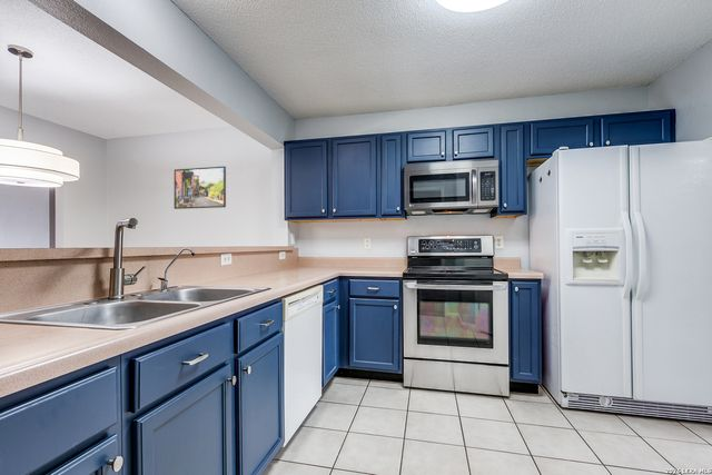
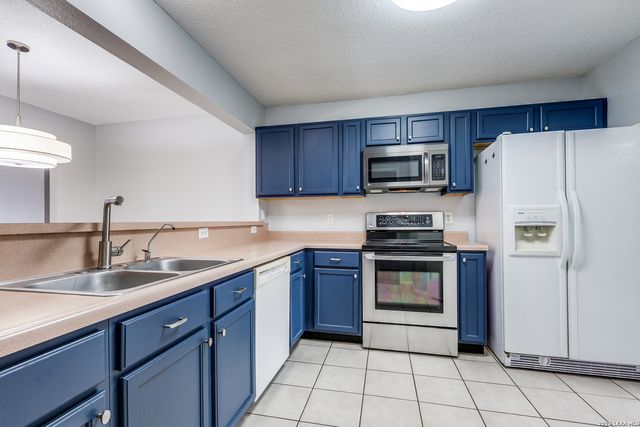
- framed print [174,166,227,210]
